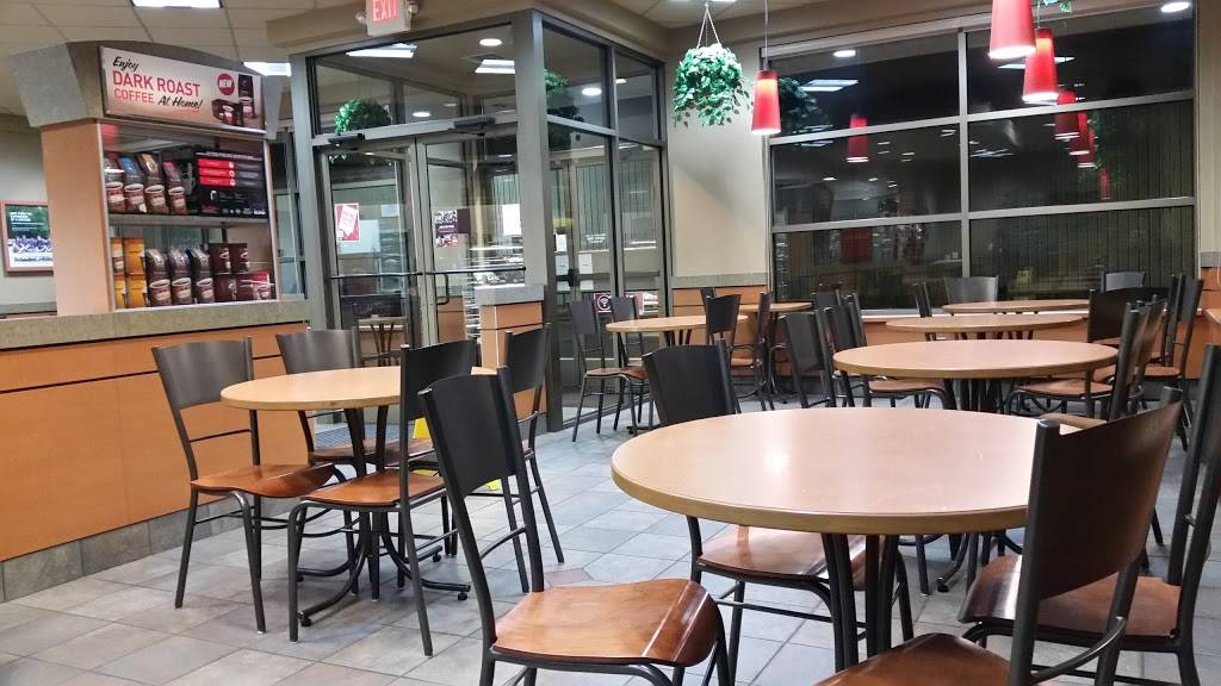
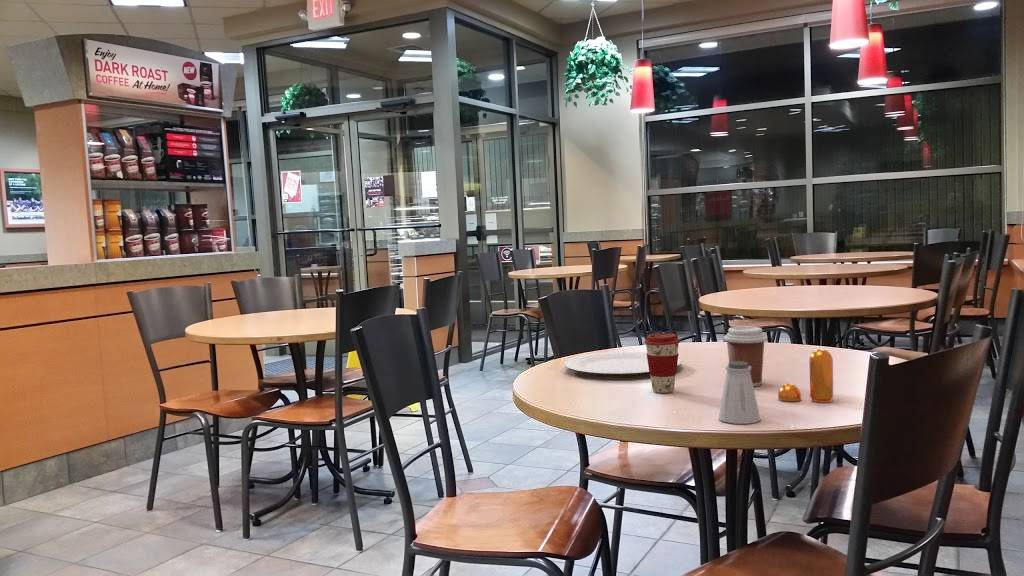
+ pepper shaker [777,348,834,403]
+ coffee cup [643,333,681,394]
+ plate [563,351,683,378]
+ saltshaker [718,361,761,425]
+ coffee cup [723,326,768,387]
